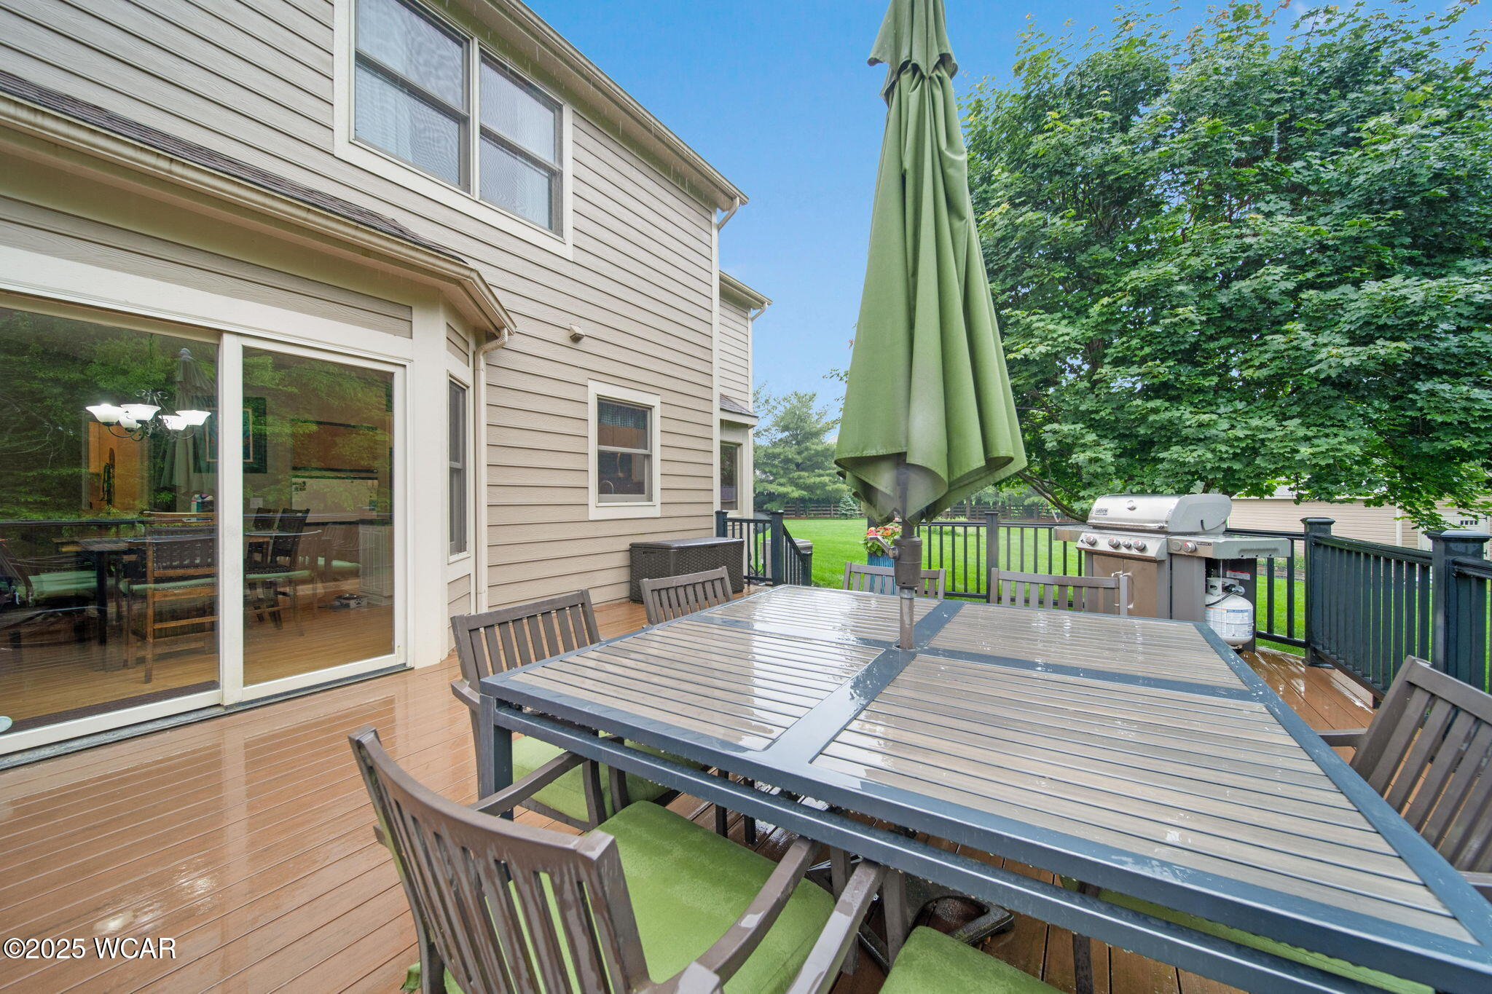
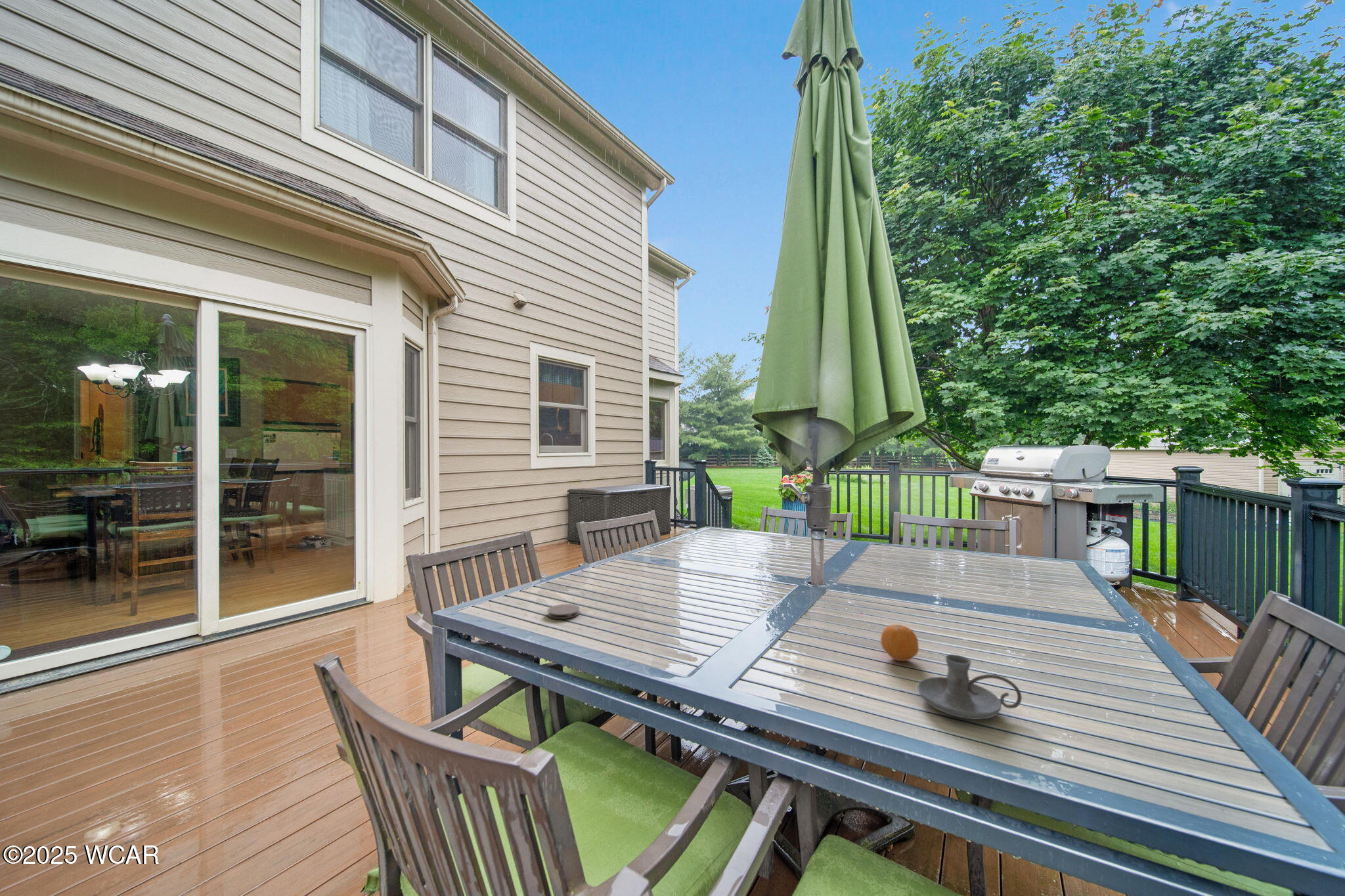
+ fruit [880,624,919,662]
+ coaster [547,603,581,620]
+ candle holder [917,654,1023,720]
